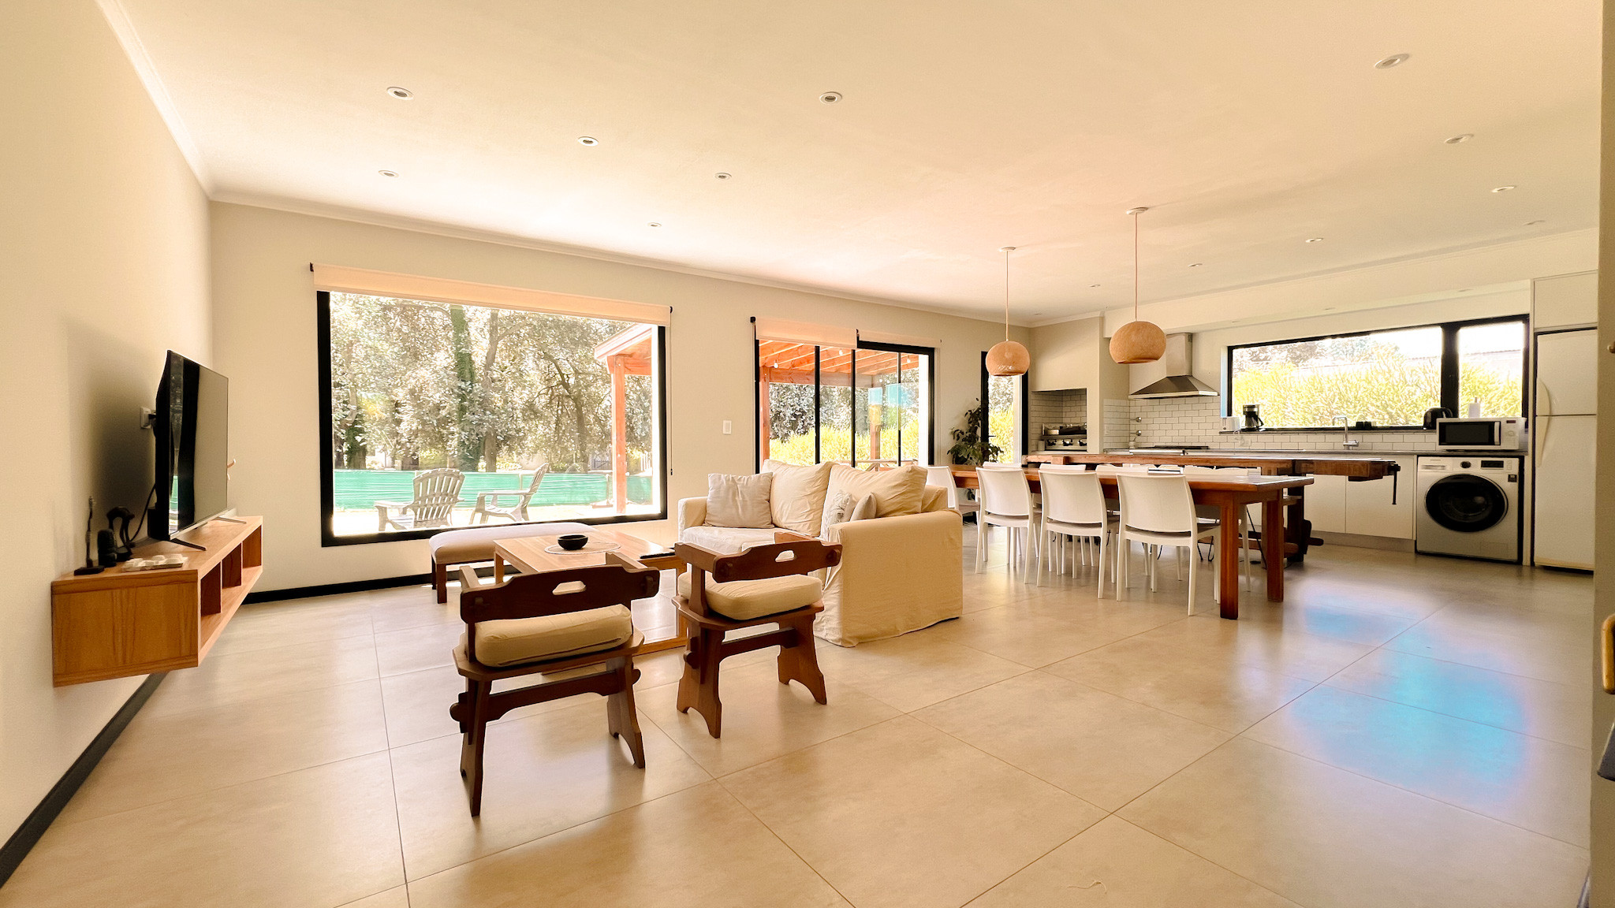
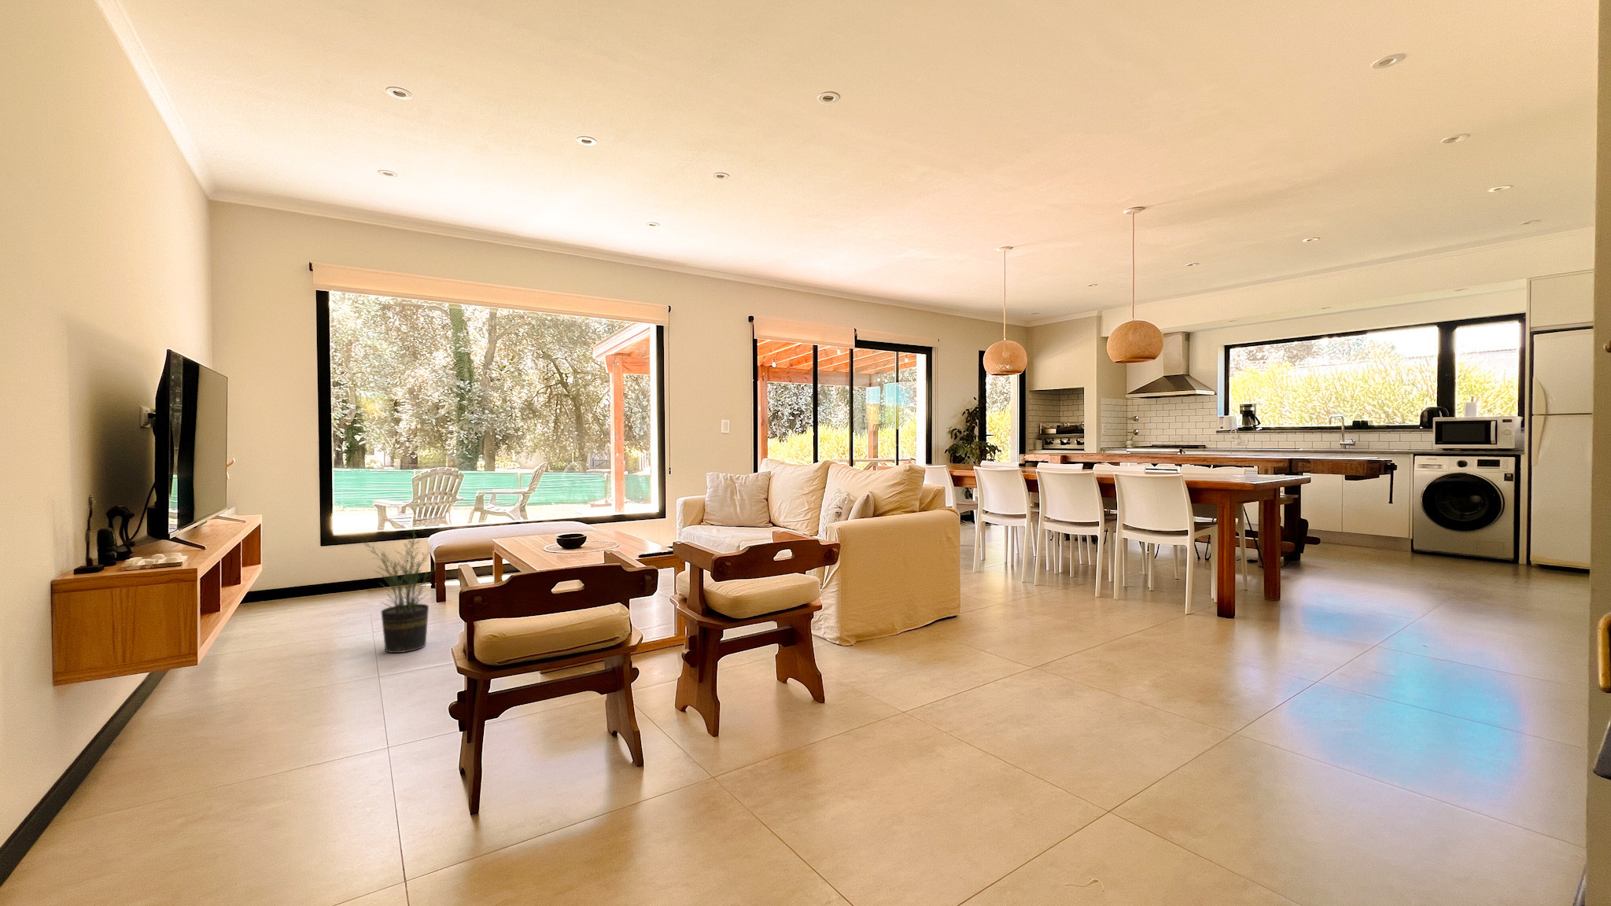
+ potted plant [354,527,439,654]
